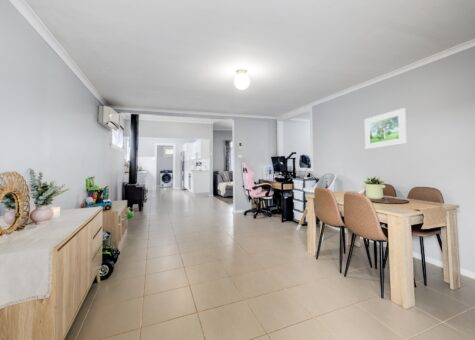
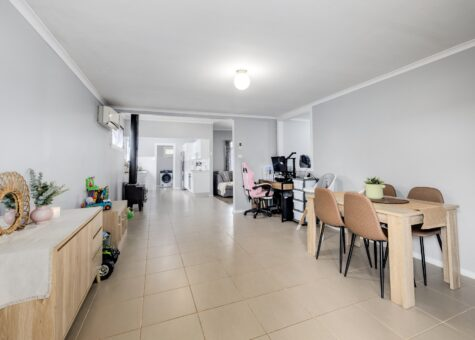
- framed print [364,107,407,150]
